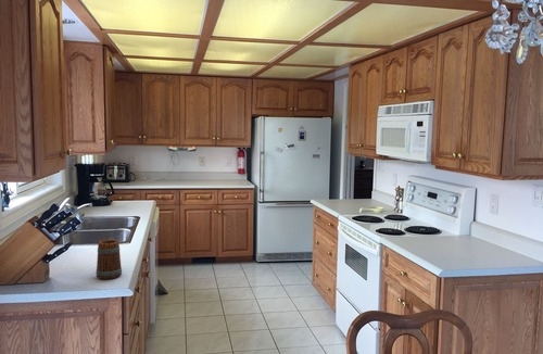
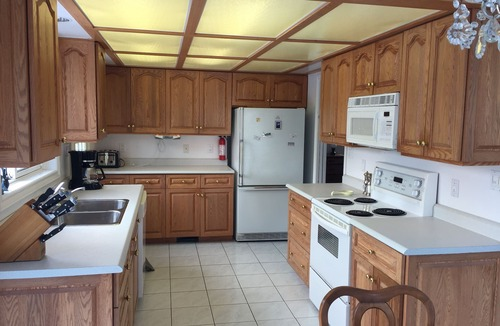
- mug [94,238,123,280]
